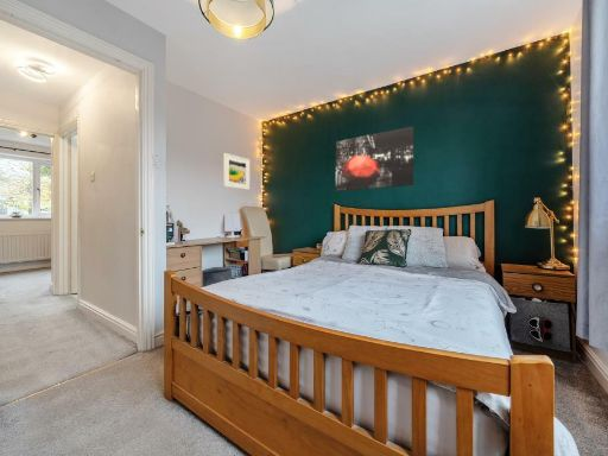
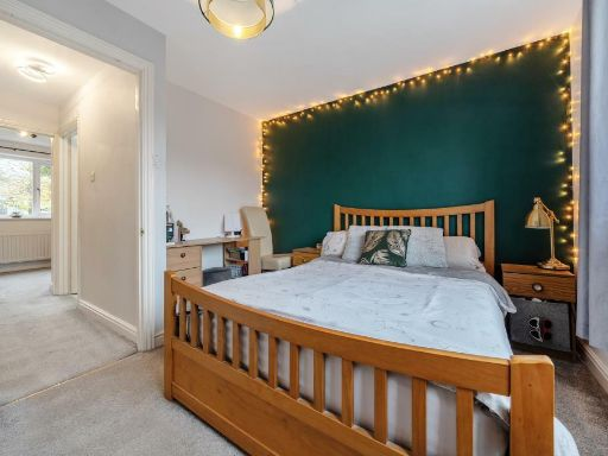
- wall art [335,125,414,192]
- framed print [223,152,251,191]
